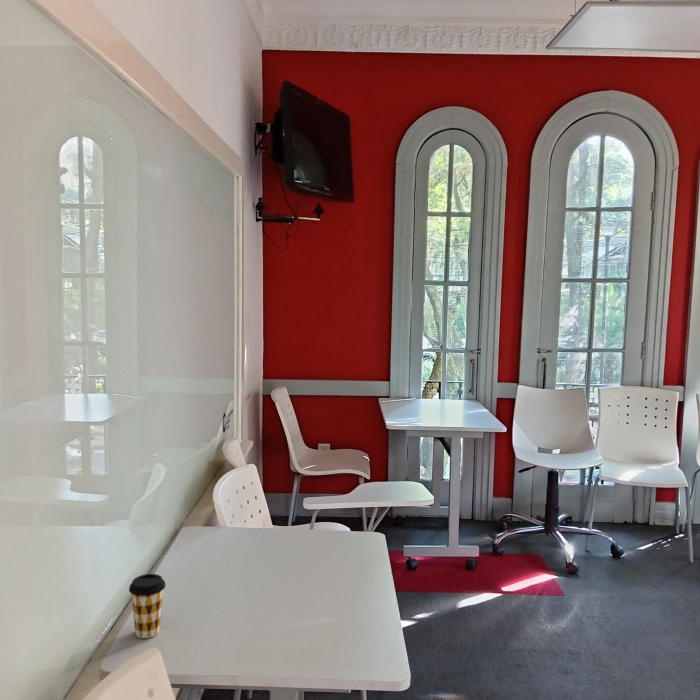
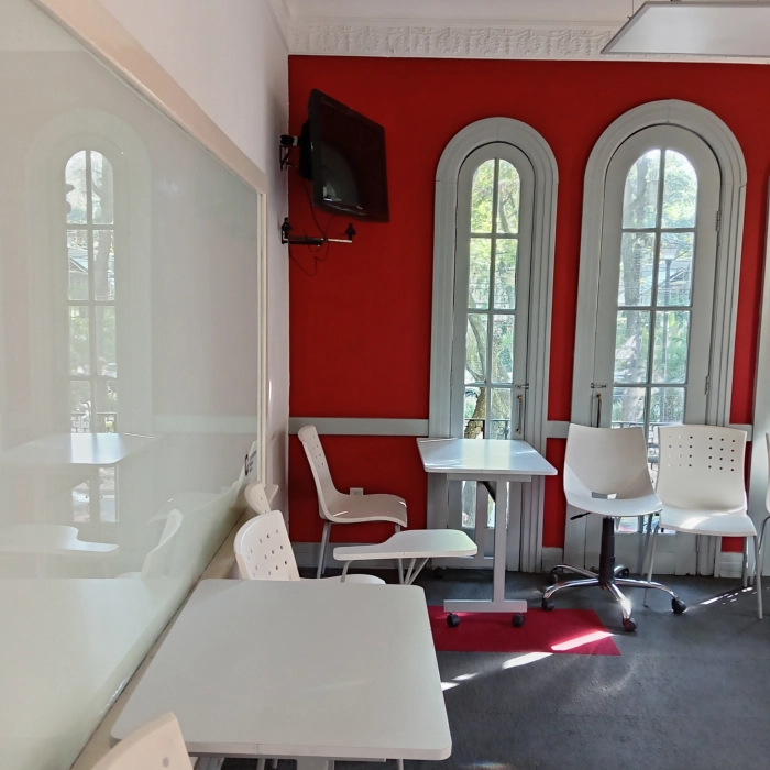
- coffee cup [128,573,167,639]
